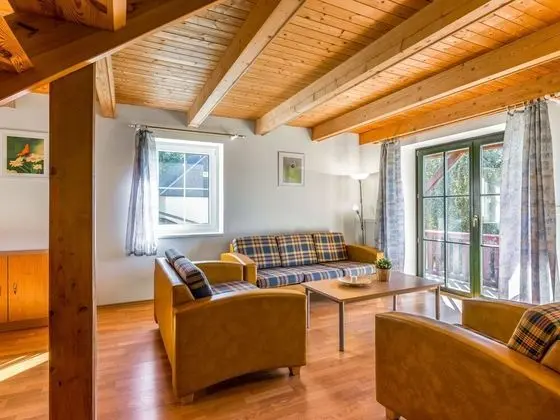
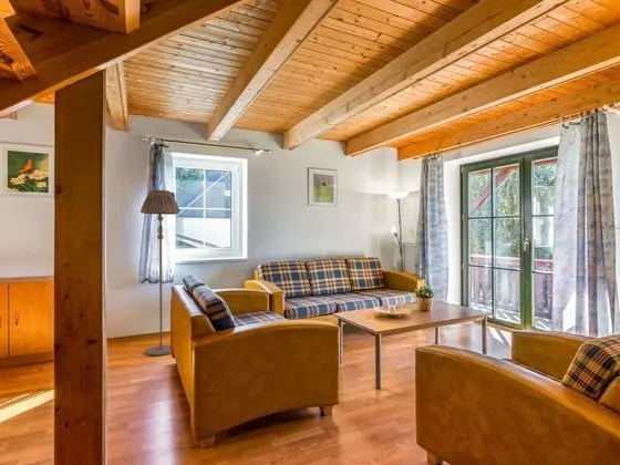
+ floor lamp [140,189,180,356]
